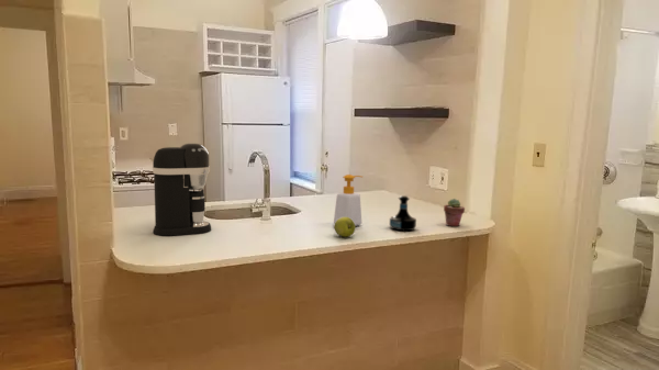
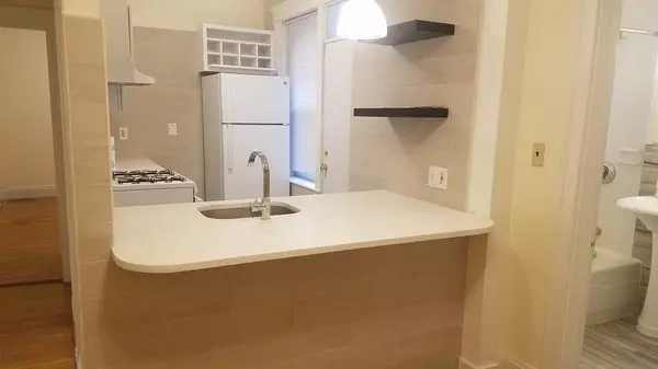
- soap bottle [333,173,364,227]
- coffee maker [152,142,212,237]
- apple [333,217,356,238]
- potted succulent [443,198,466,227]
- tequila bottle [389,194,417,232]
